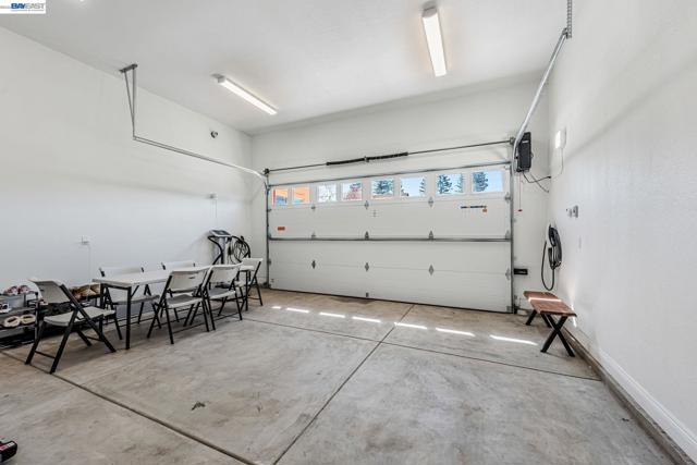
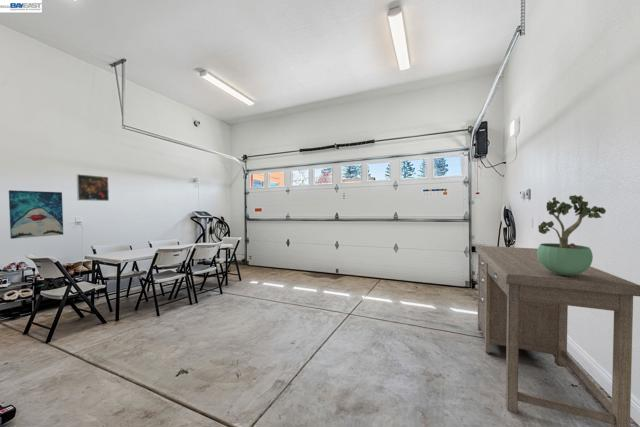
+ potted plant [537,194,607,276]
+ wall art [8,189,64,240]
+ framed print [76,173,110,202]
+ desk [475,245,640,427]
